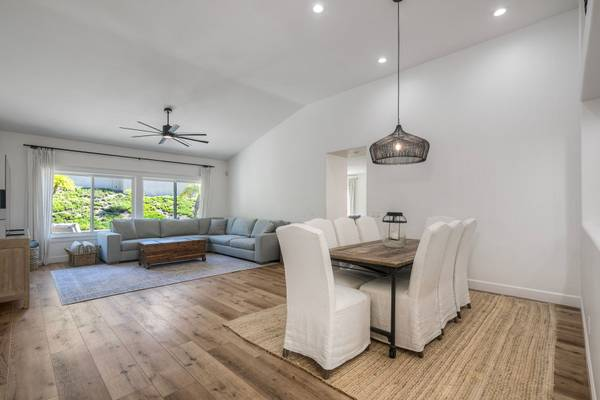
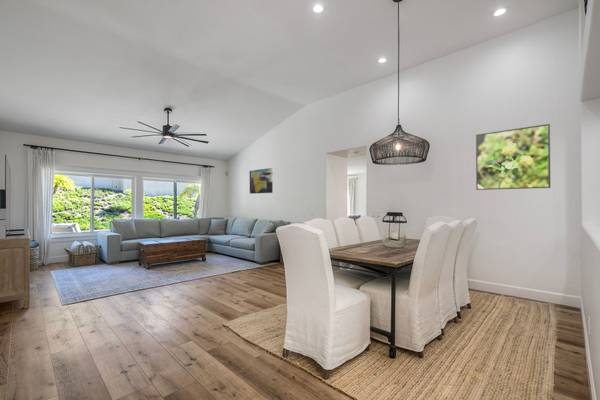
+ wall art [249,167,274,195]
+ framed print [475,123,551,191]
